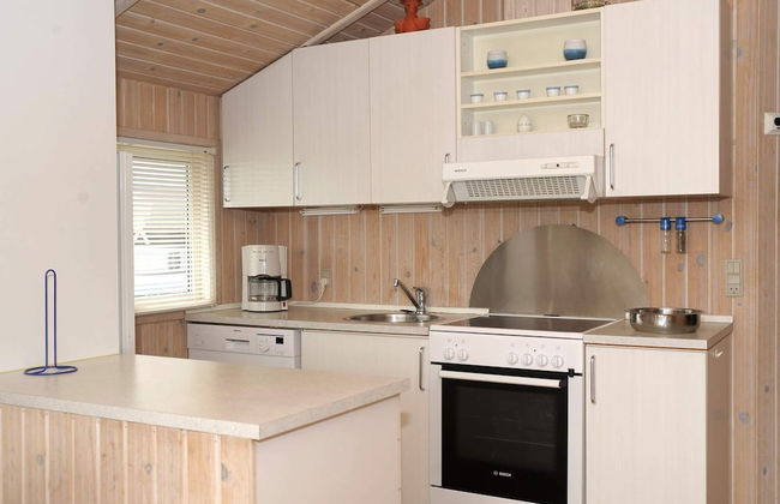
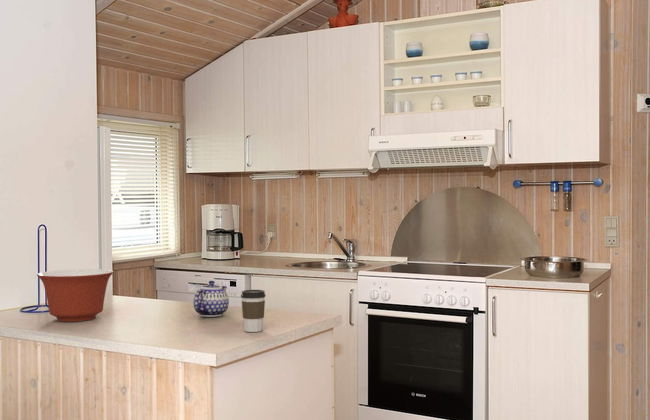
+ teapot [193,280,230,318]
+ coffee cup [240,289,267,333]
+ mixing bowl [36,268,115,322]
